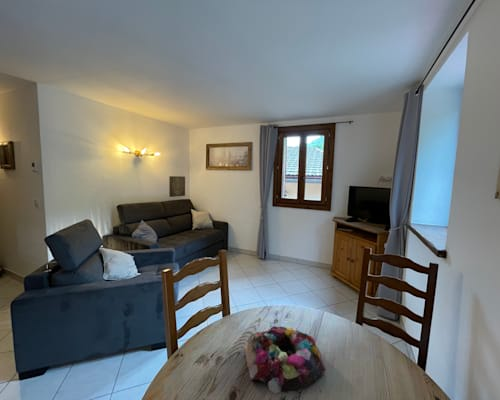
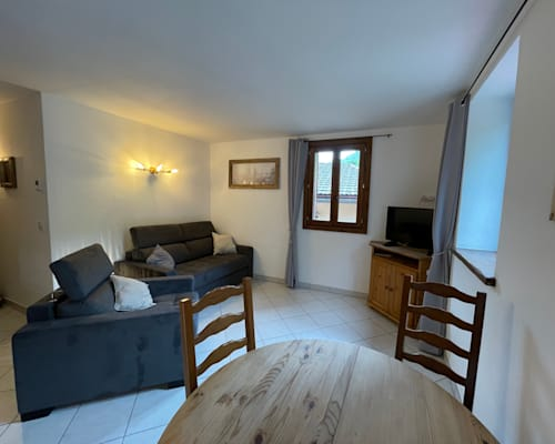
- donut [243,325,327,394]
- wall art [168,175,186,198]
